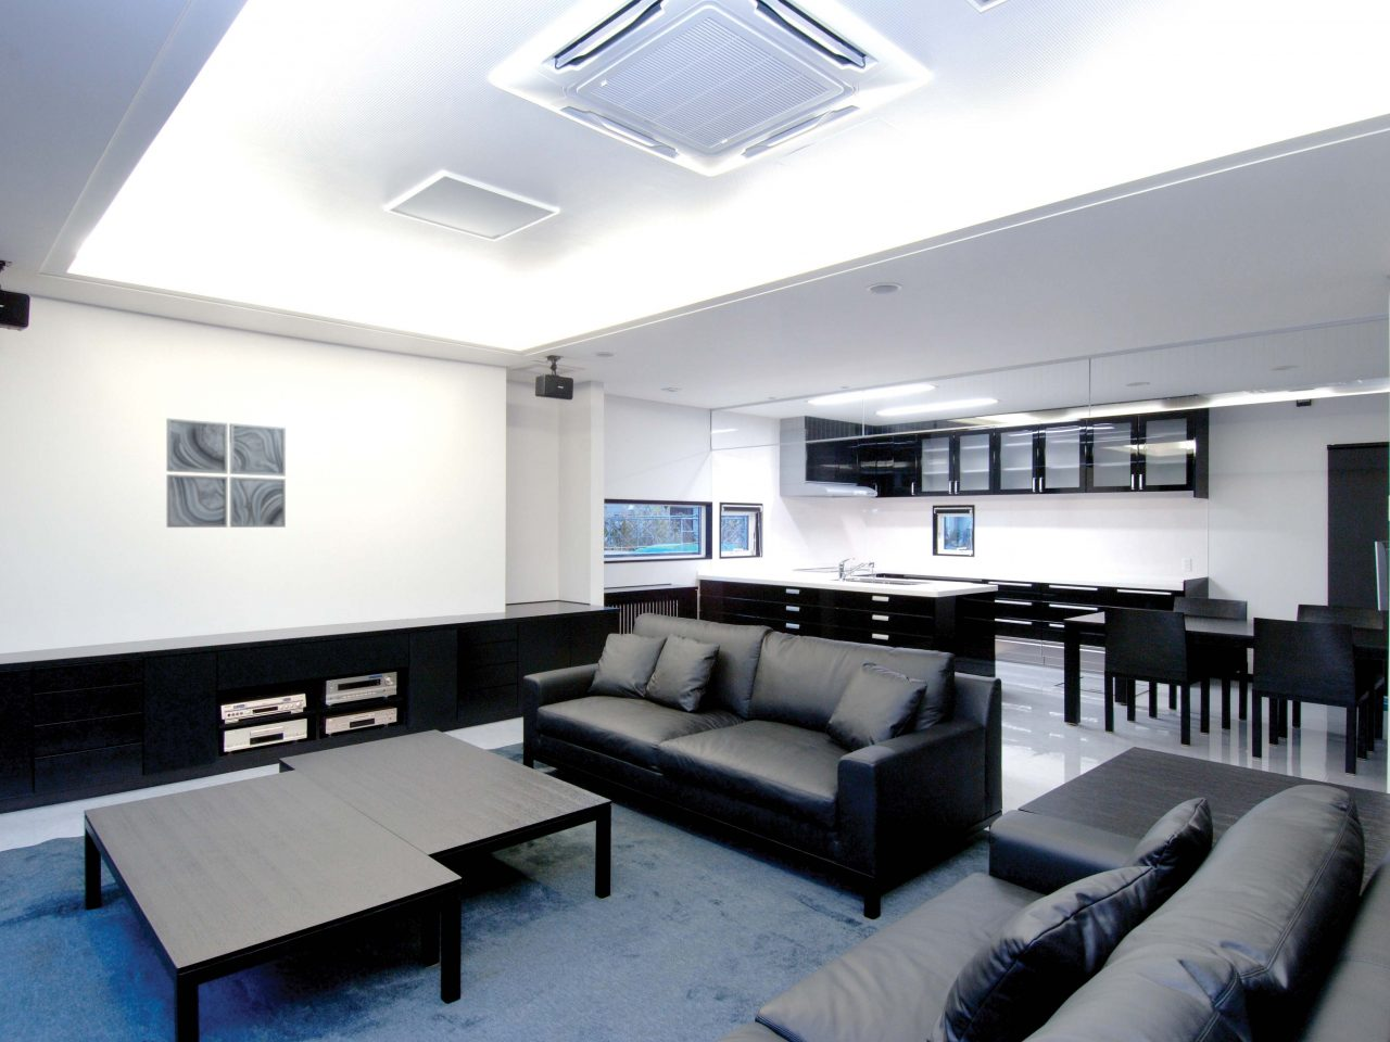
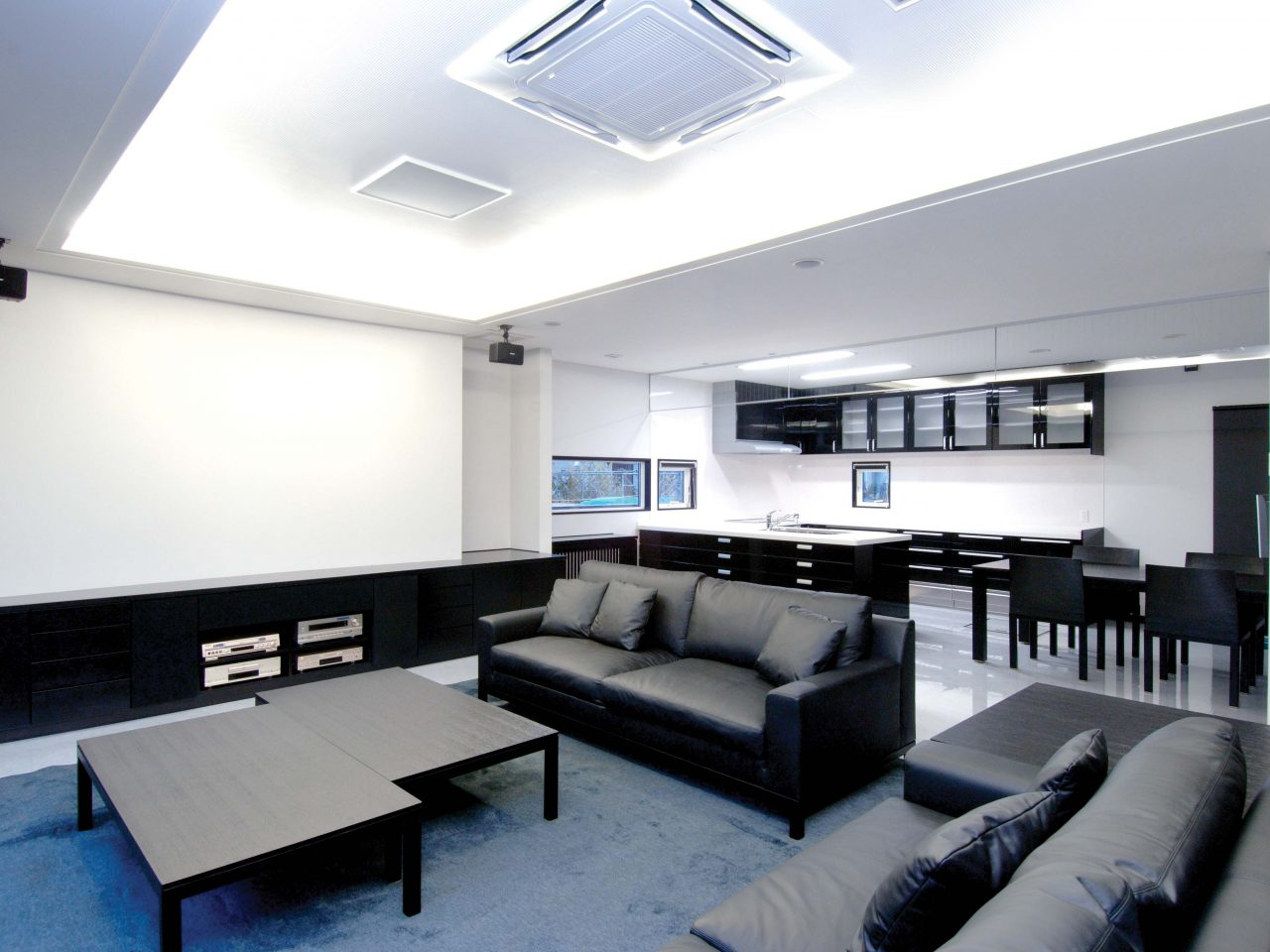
- wall art [165,417,287,529]
